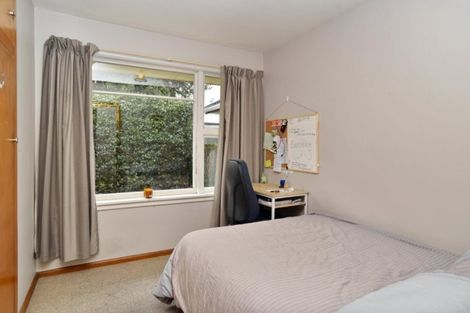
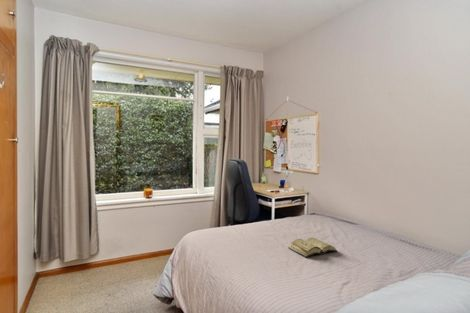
+ diary [287,237,338,258]
